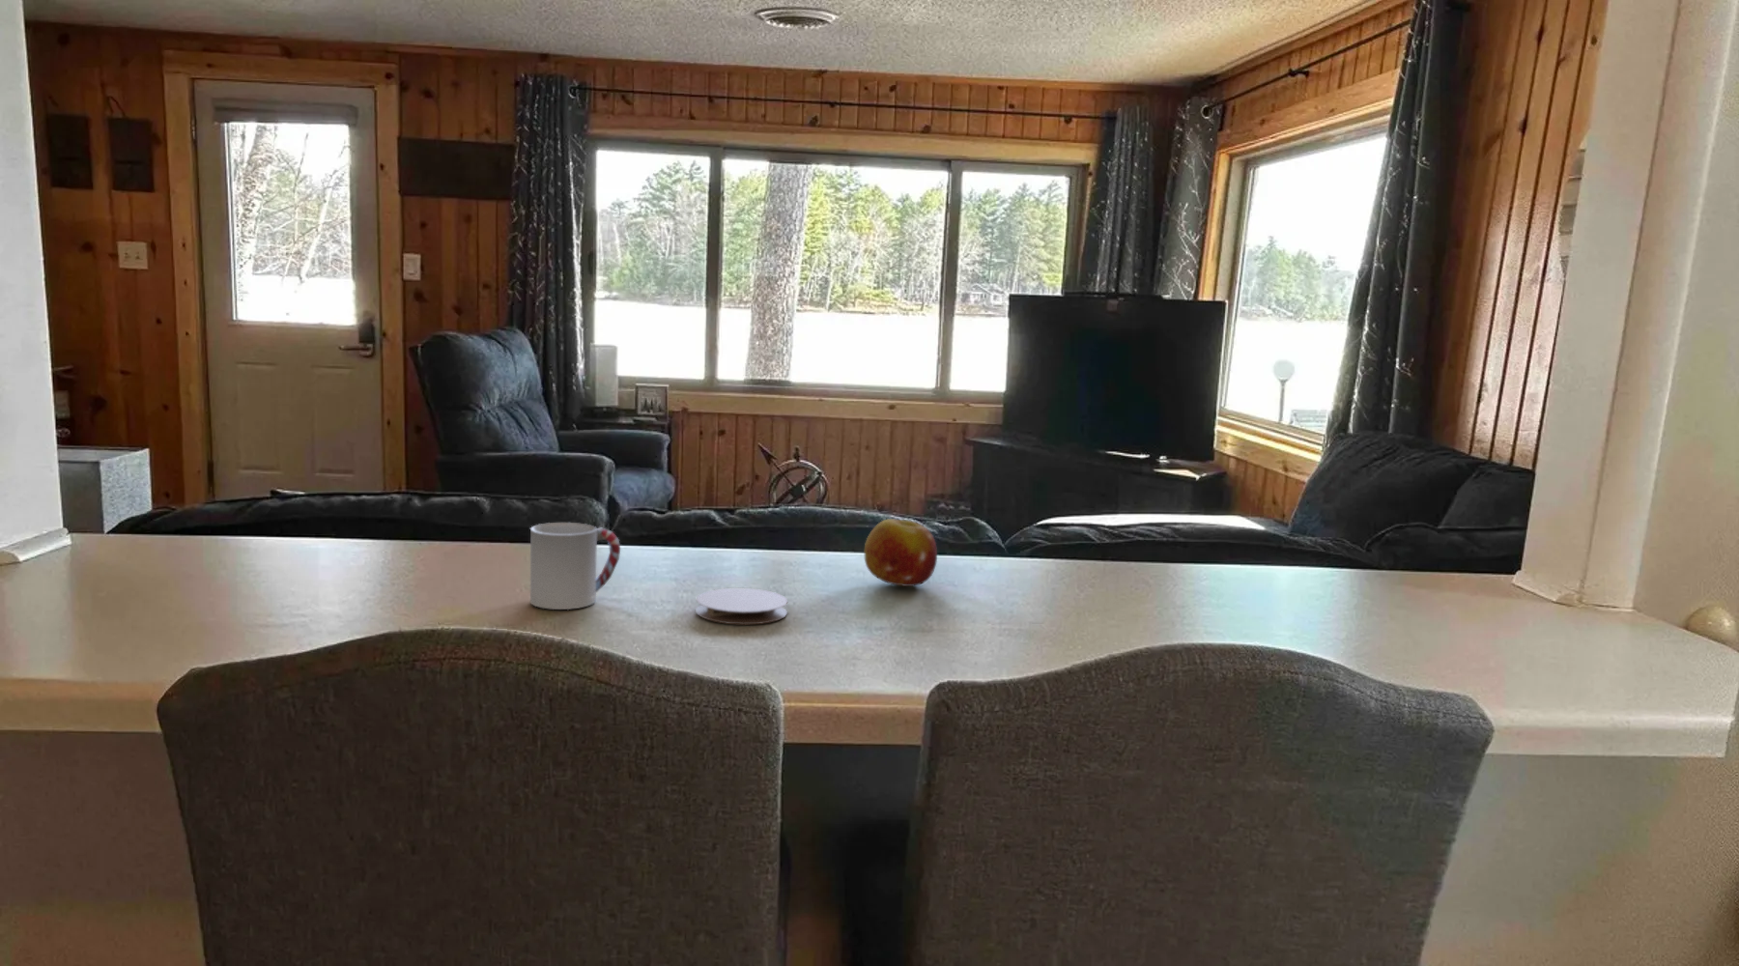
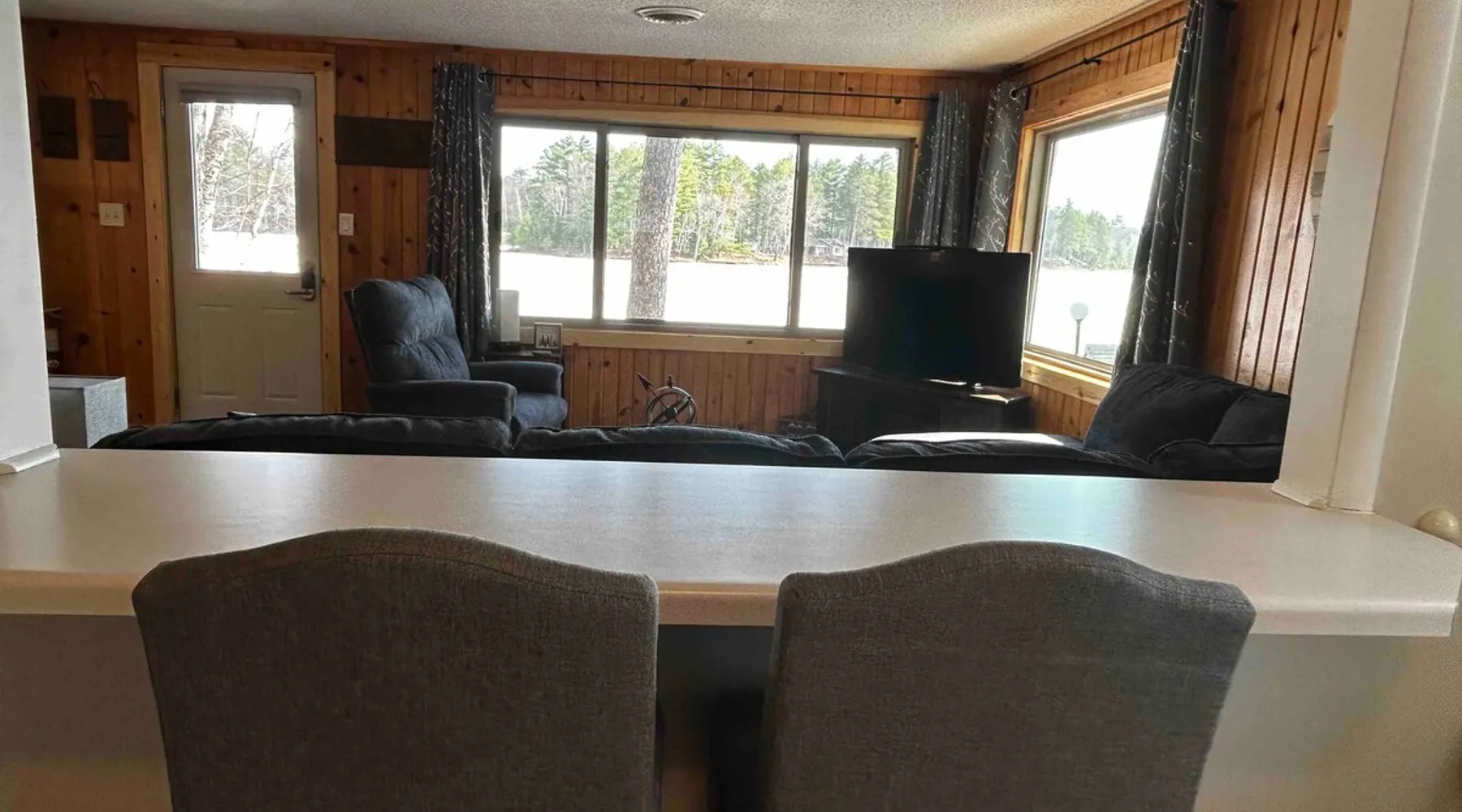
- fruit [864,518,938,588]
- coaster [695,588,789,626]
- cup [529,521,621,610]
